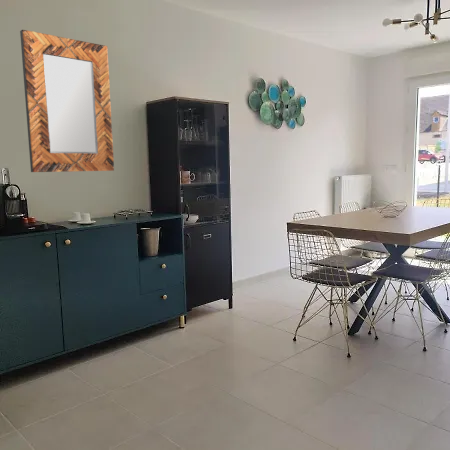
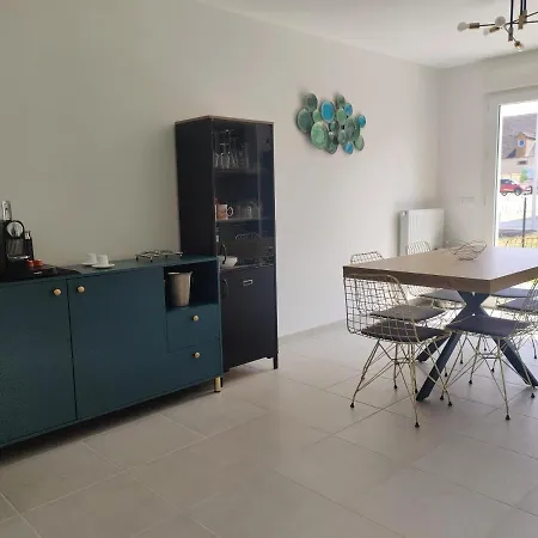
- home mirror [19,29,115,173]
